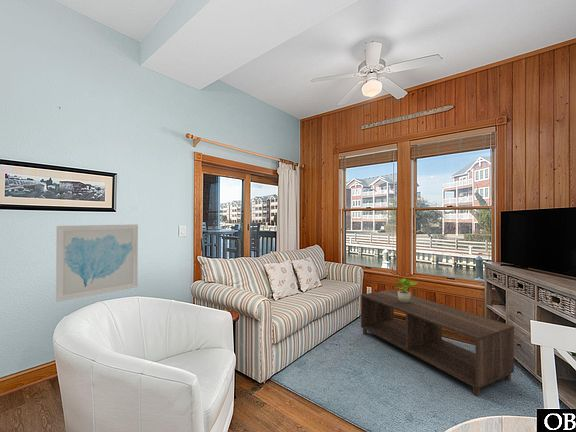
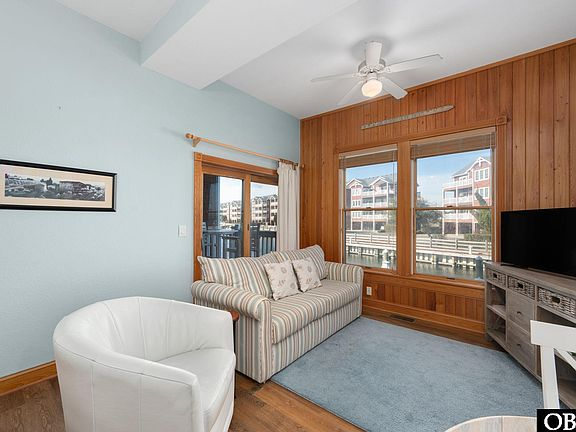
- potted plant [395,277,418,303]
- coffee table [360,289,515,397]
- wall art [55,224,139,303]
